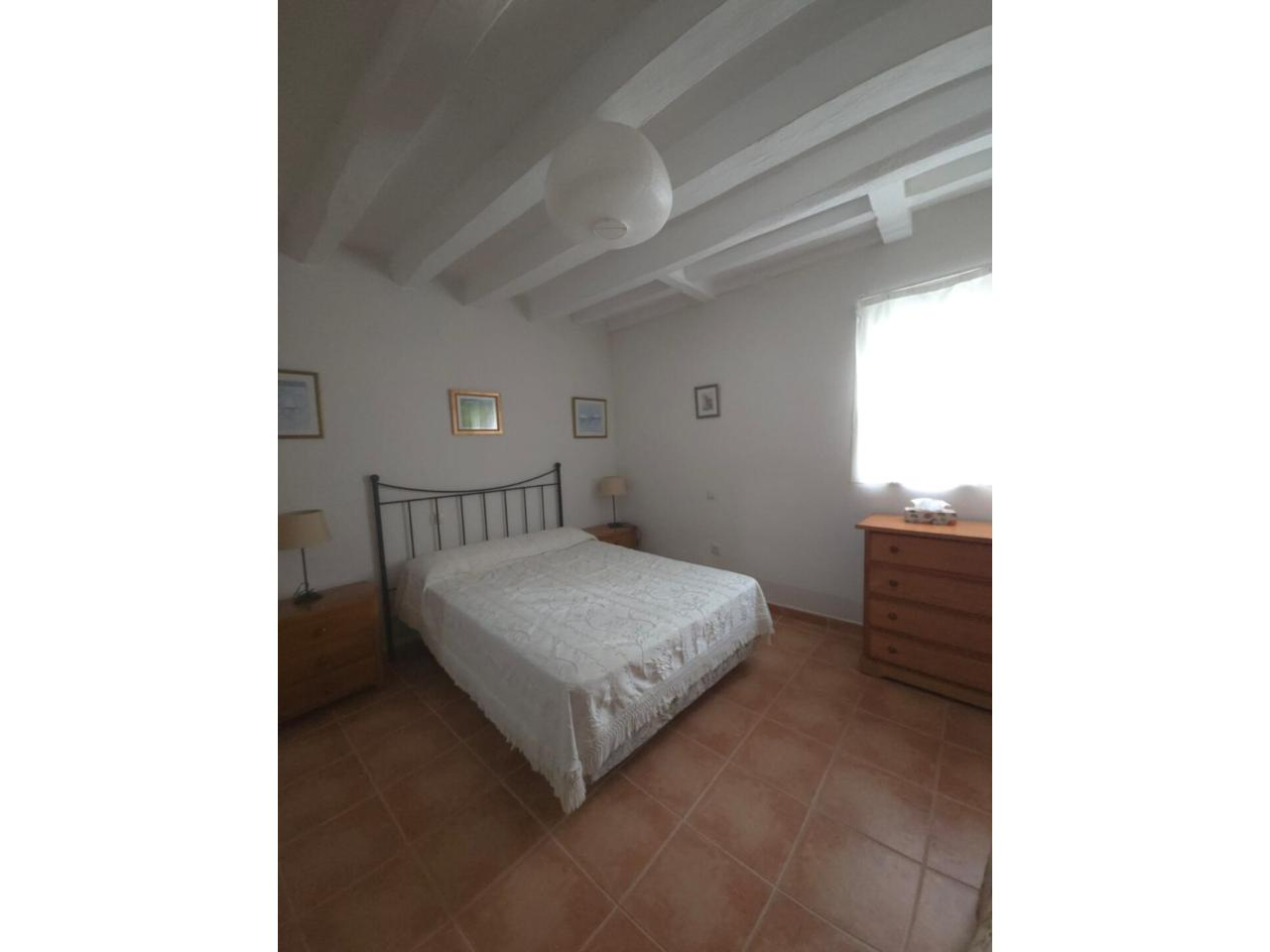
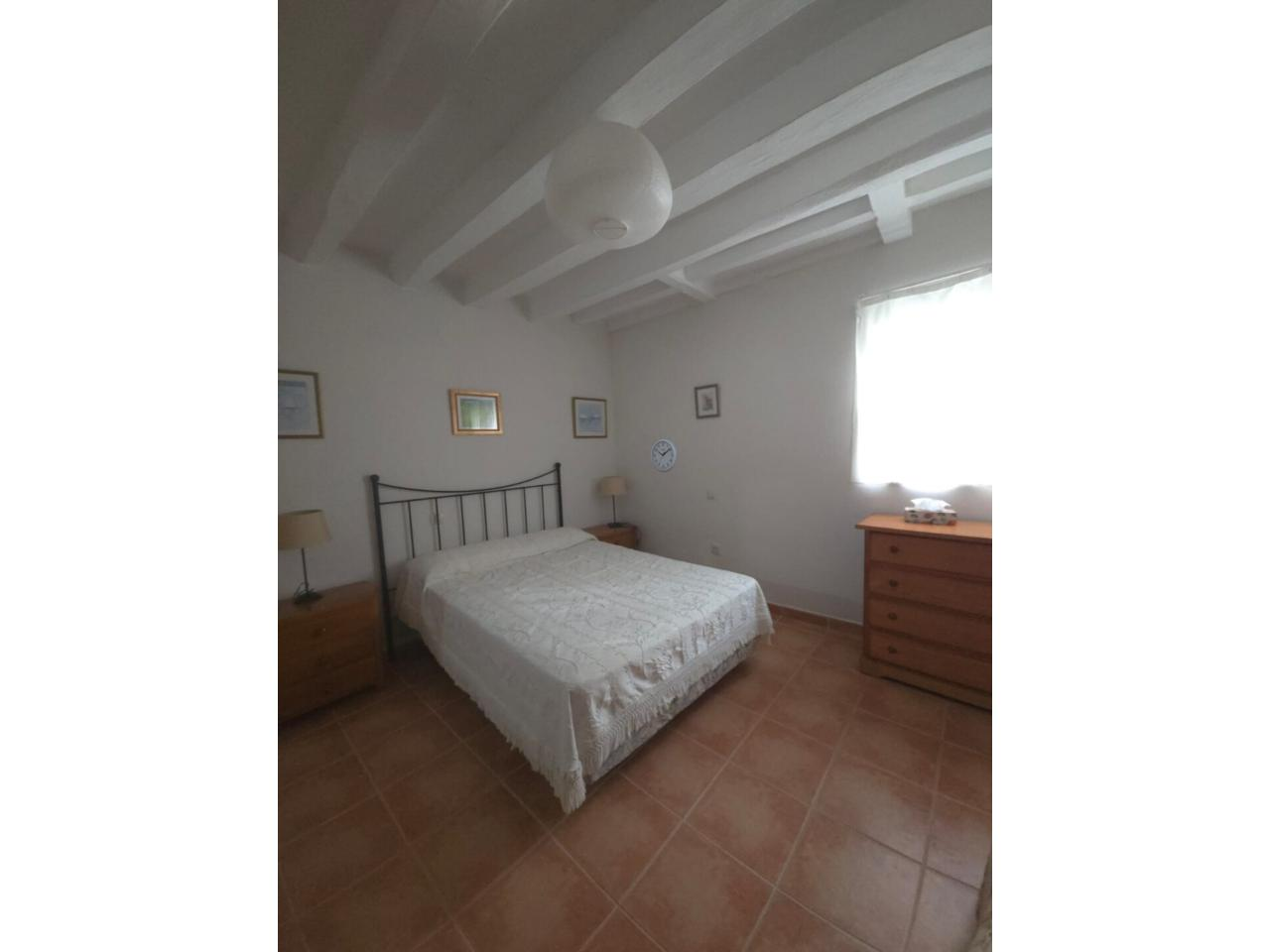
+ wall clock [650,437,678,473]
